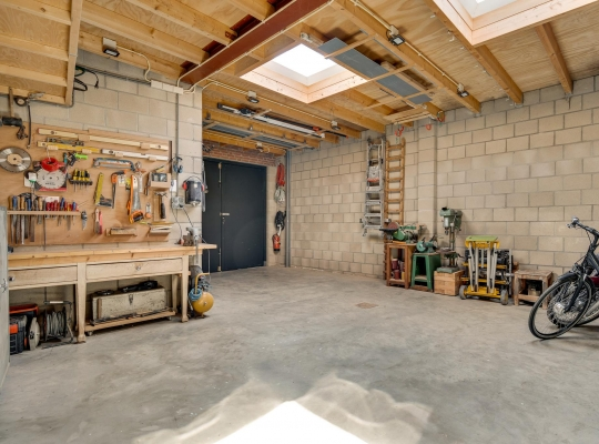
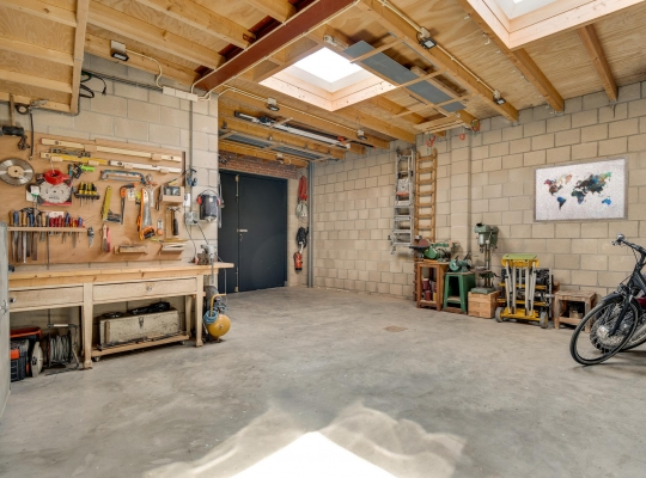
+ wall art [532,154,629,223]
